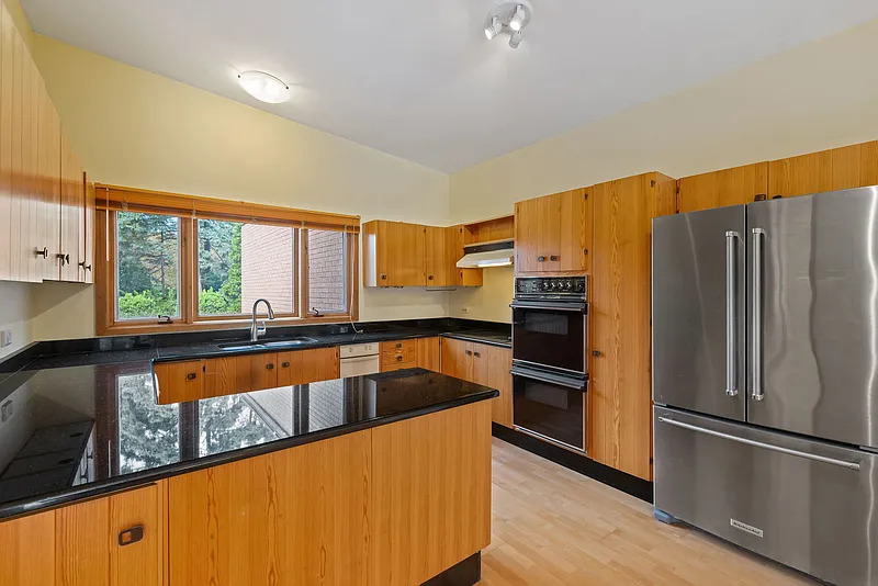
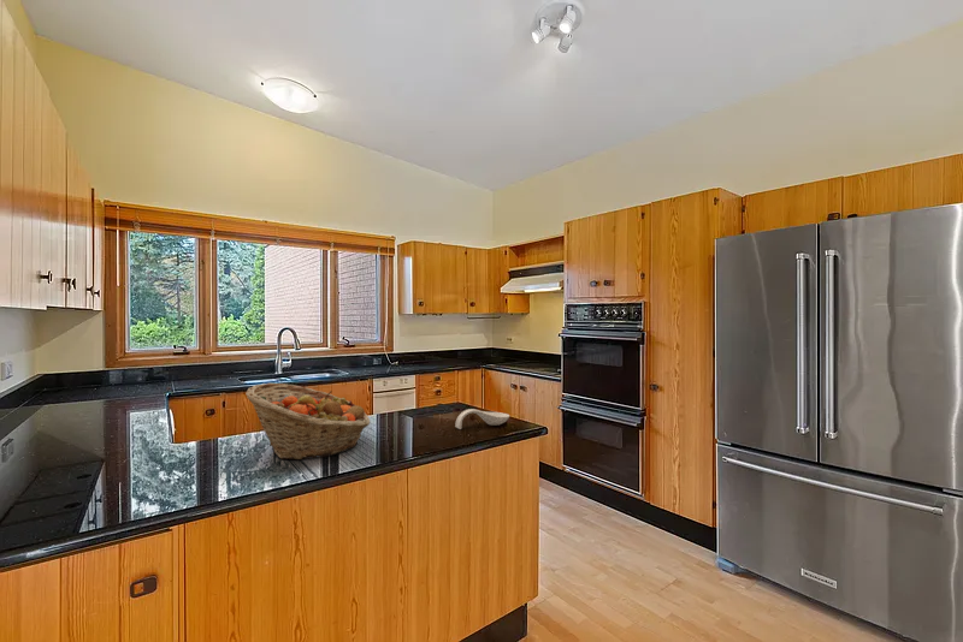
+ spoon rest [454,408,510,430]
+ fruit basket [244,382,371,460]
